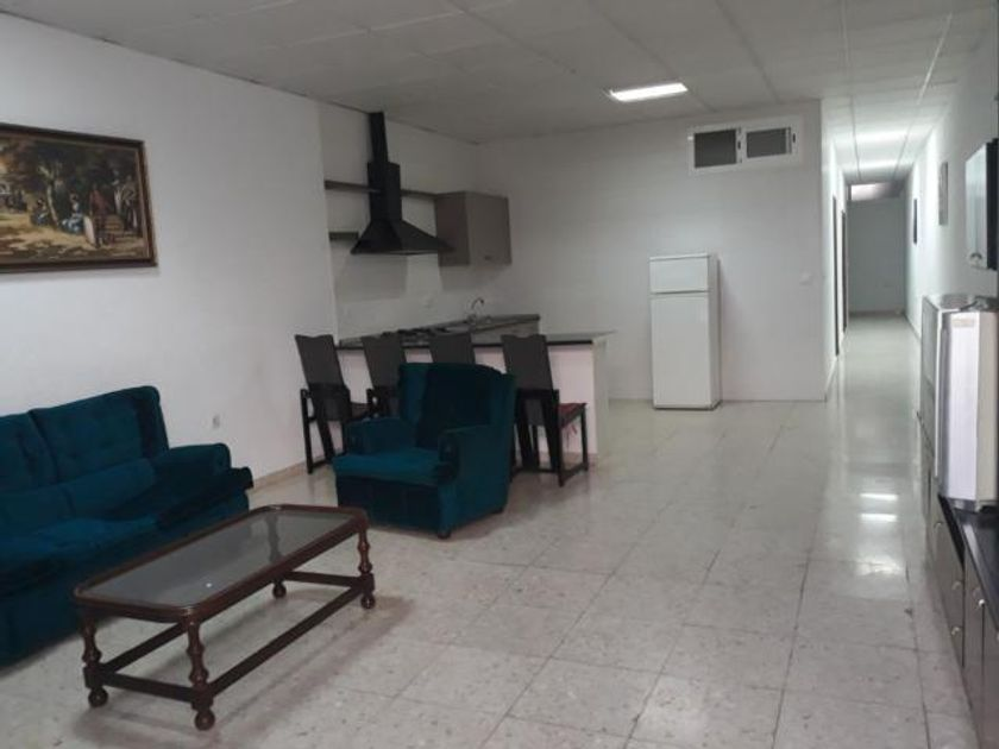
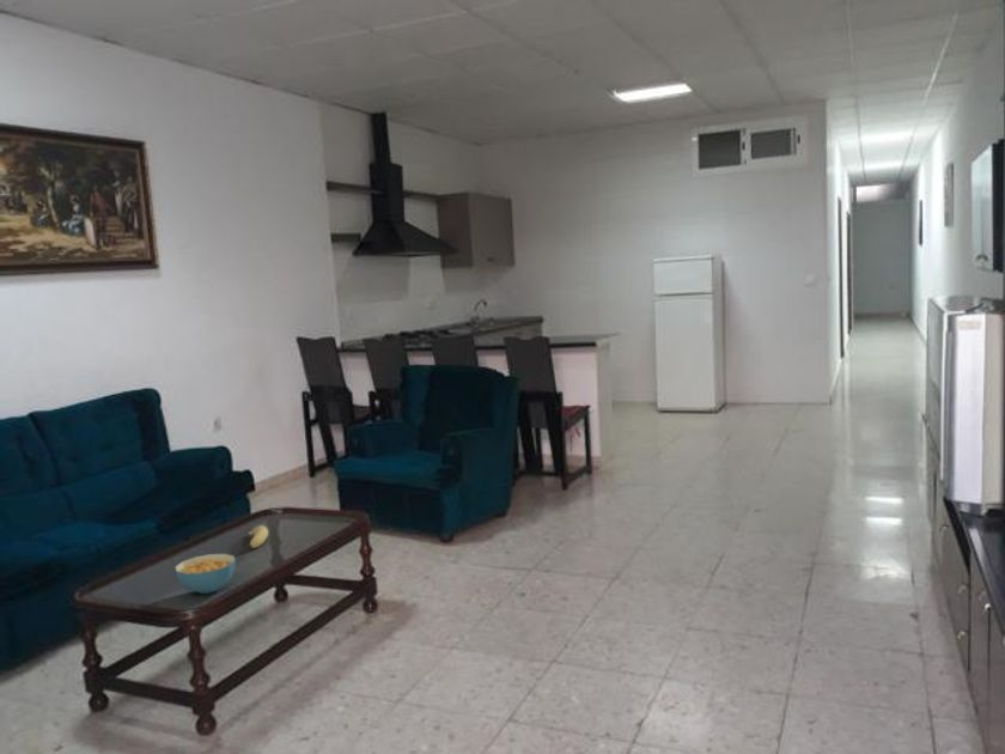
+ cereal bowl [173,553,237,595]
+ banana [246,524,269,549]
